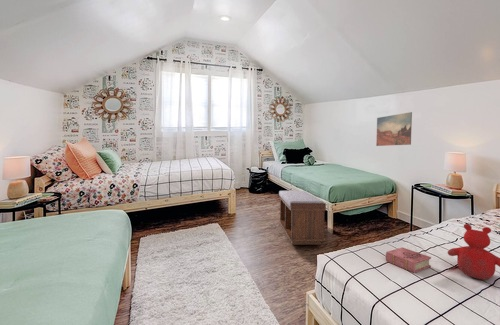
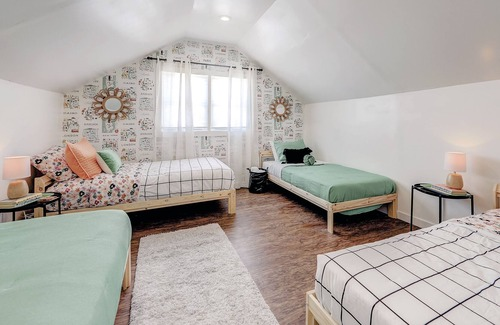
- wall art [375,111,413,147]
- bench [278,190,327,246]
- stuffed bear [447,223,500,281]
- book [385,246,432,274]
